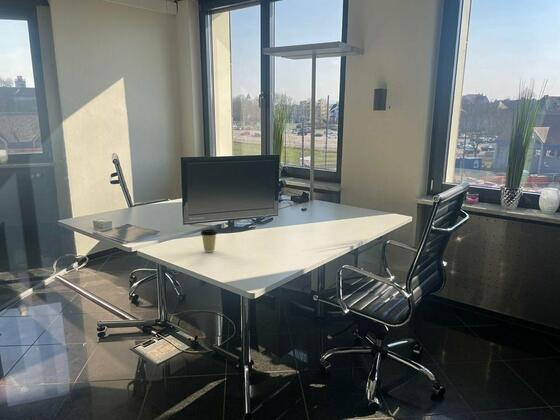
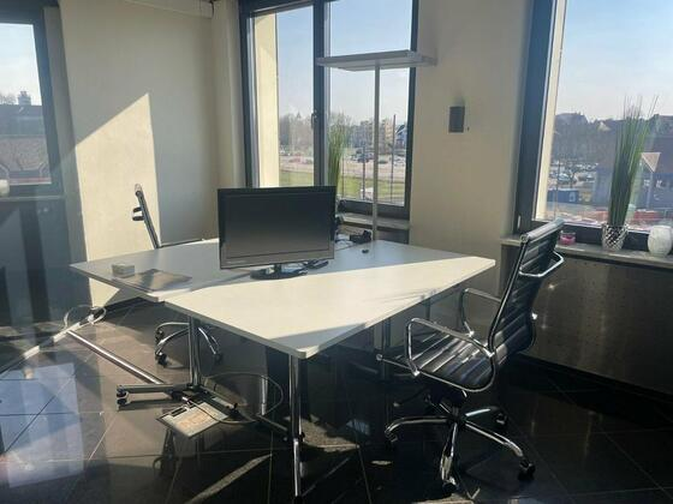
- coffee cup [200,228,218,253]
